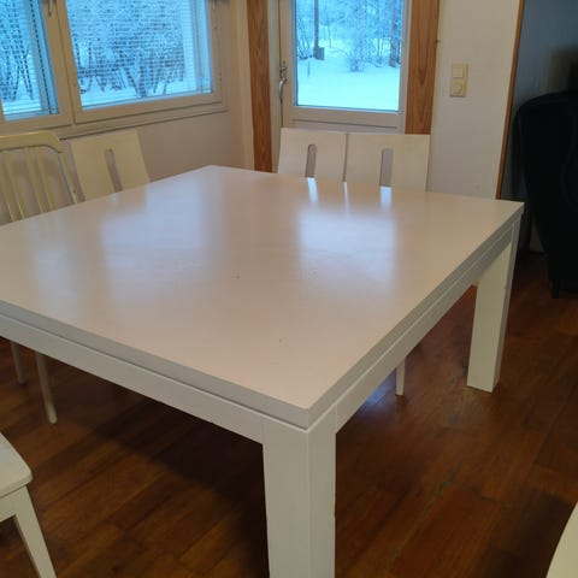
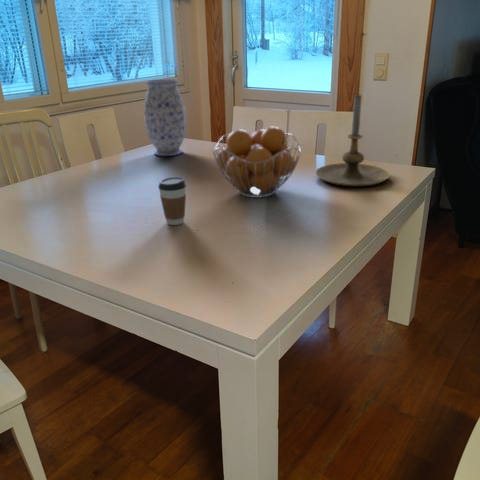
+ vase [143,79,187,157]
+ fruit basket [212,126,302,199]
+ coffee cup [157,176,187,226]
+ candle holder [315,94,390,187]
